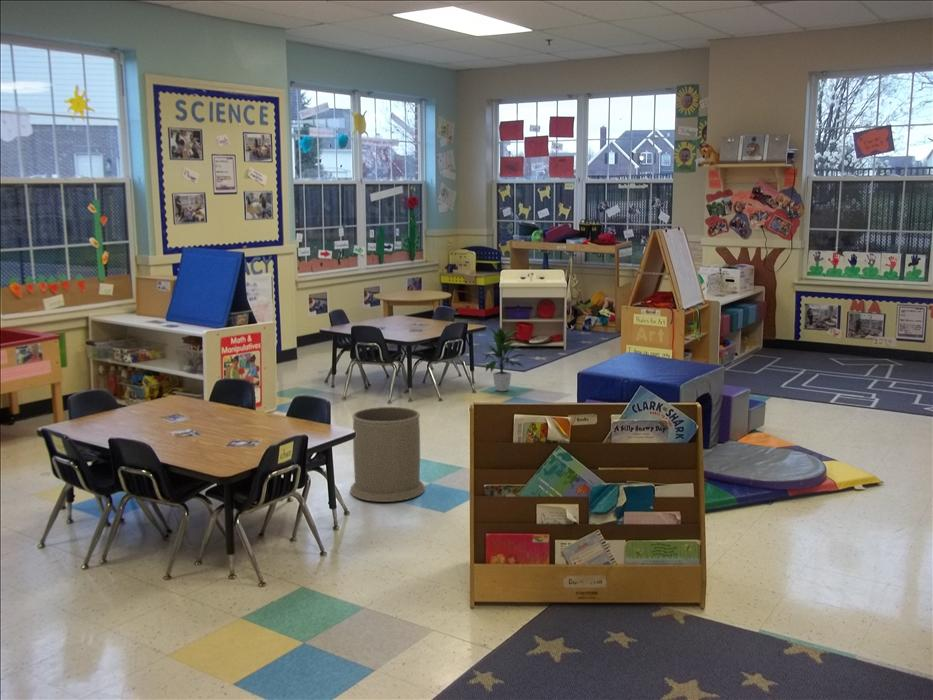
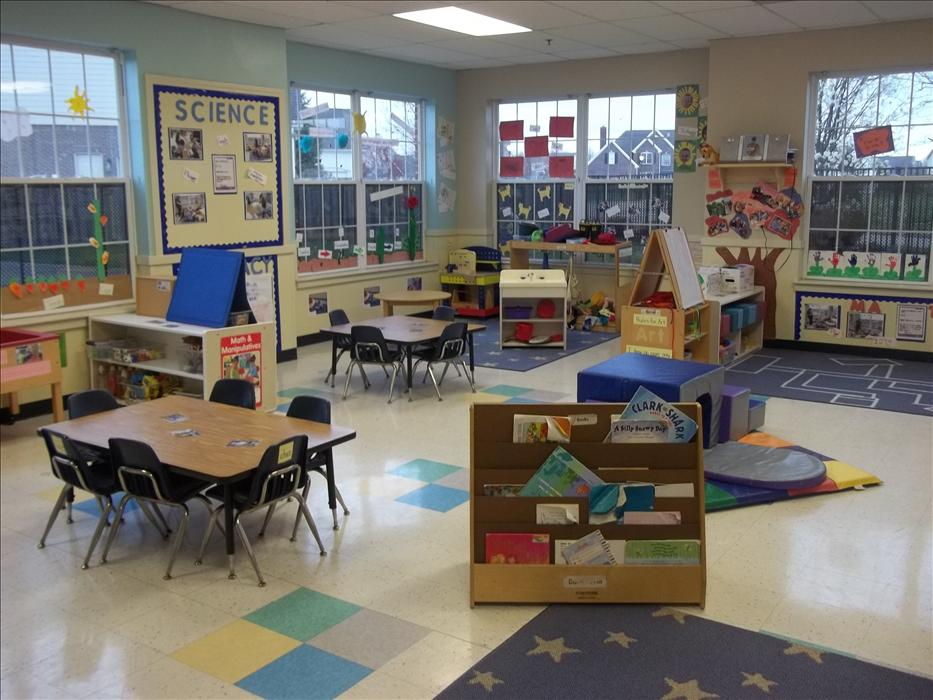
- trash can [349,406,426,503]
- indoor plant [480,326,527,392]
